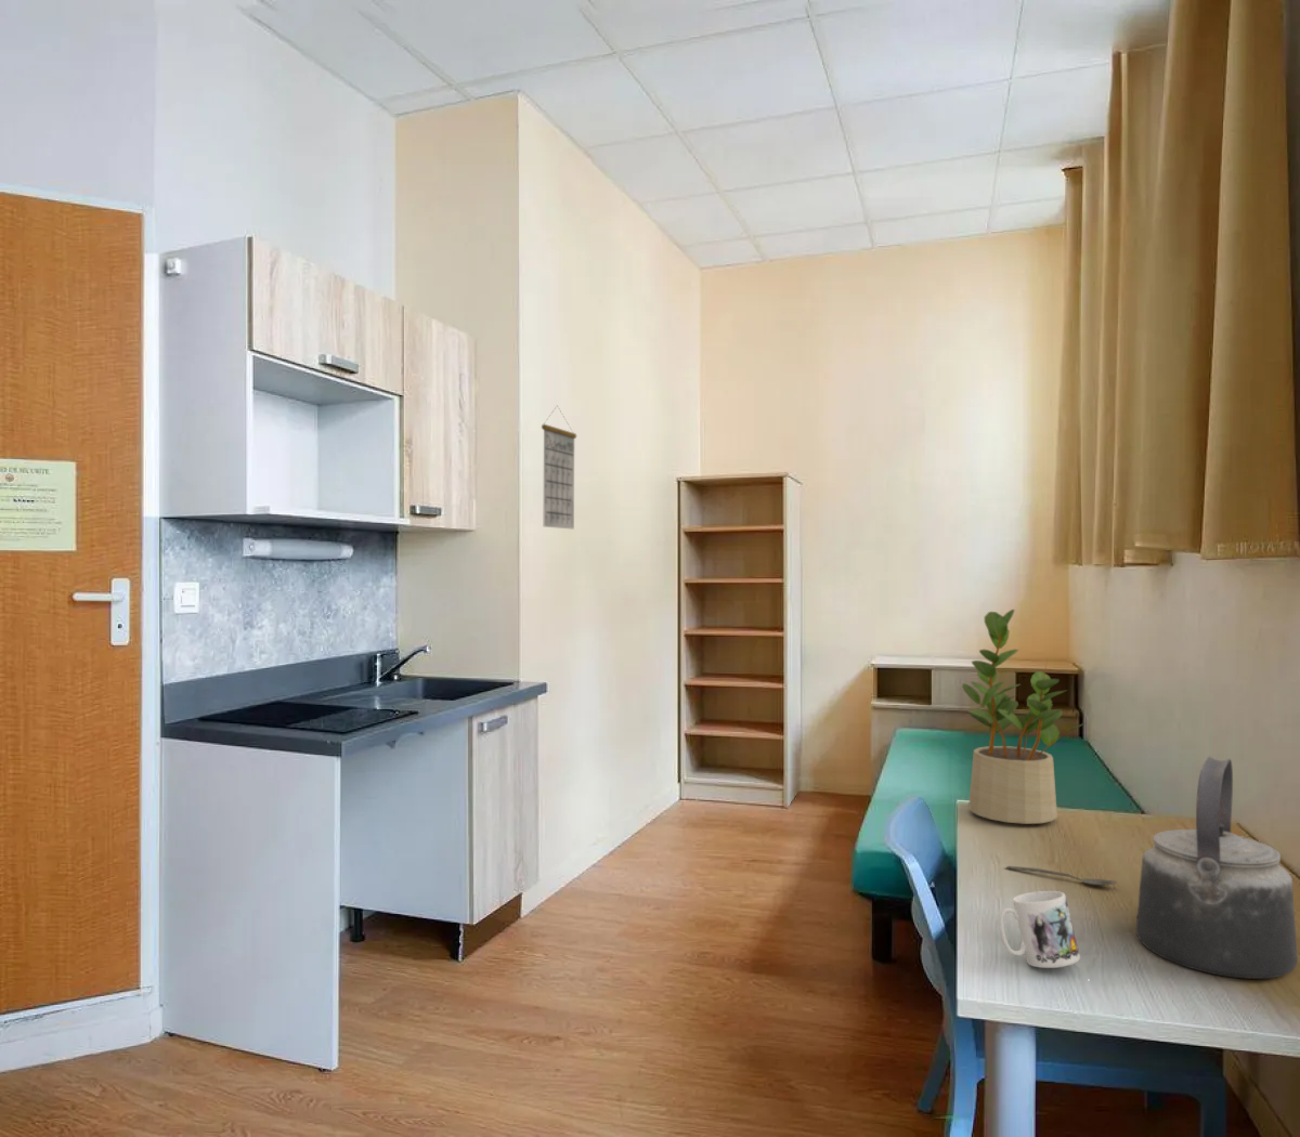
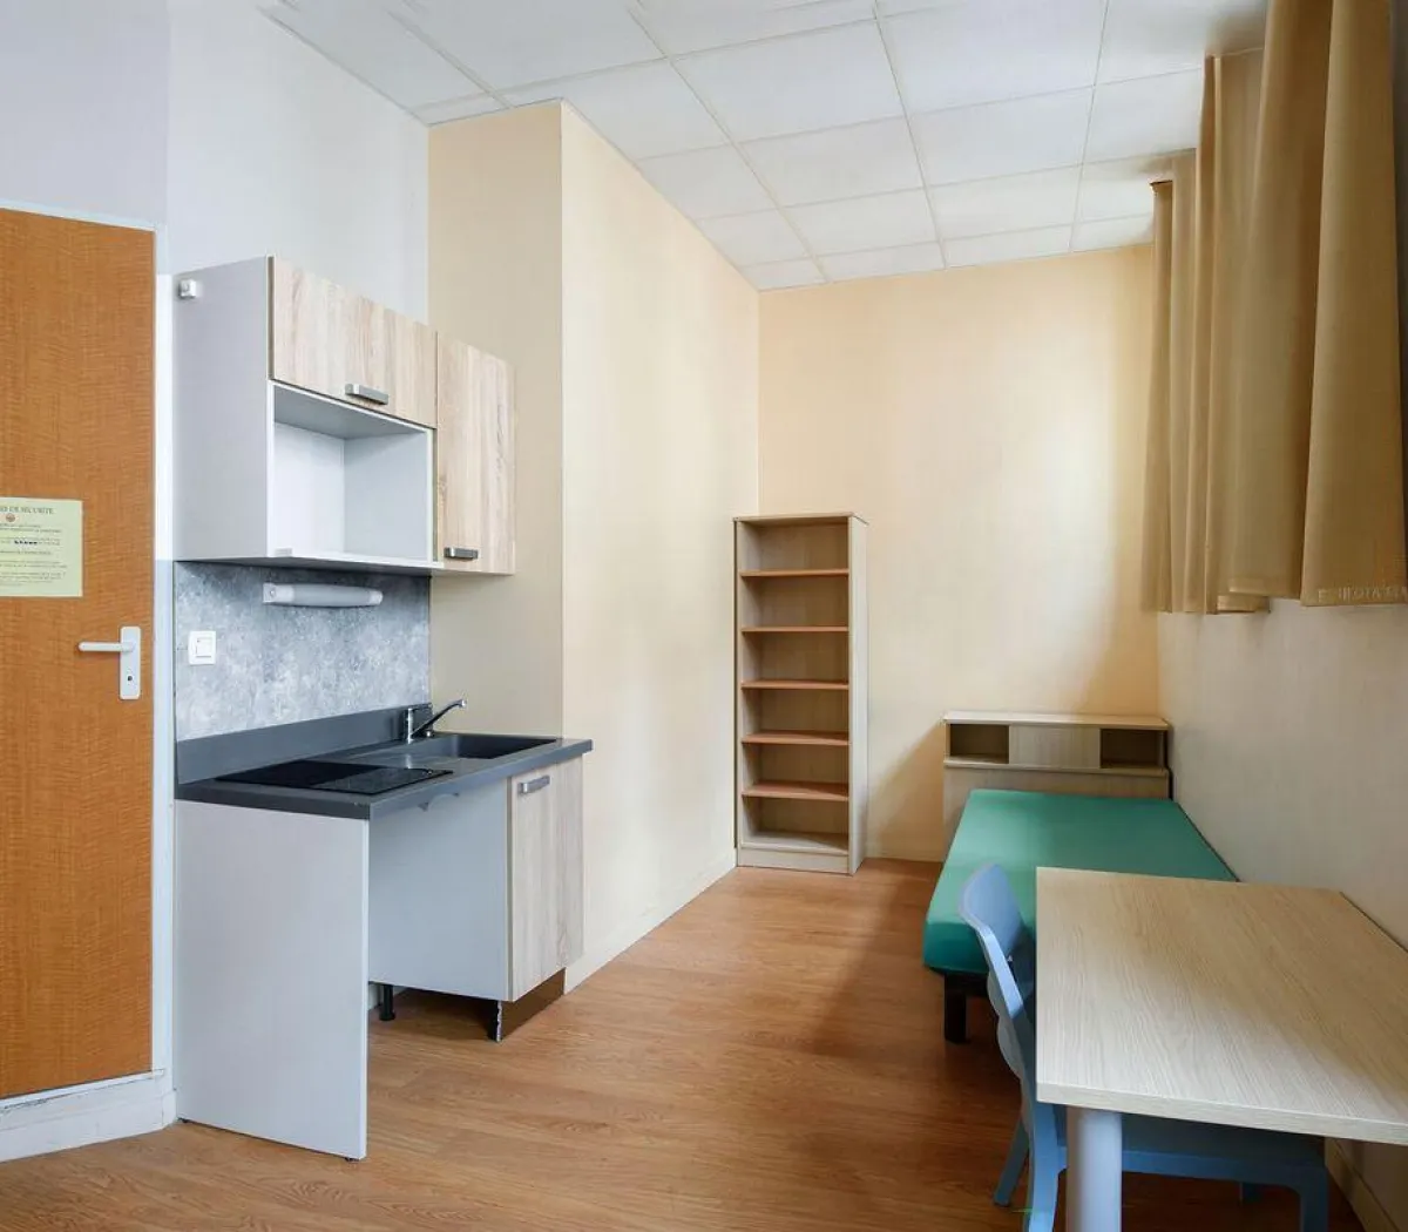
- spoon [1005,865,1118,887]
- potted plant [961,609,1087,825]
- mug [998,891,1081,969]
- kettle [1135,756,1299,980]
- calendar [541,406,577,530]
